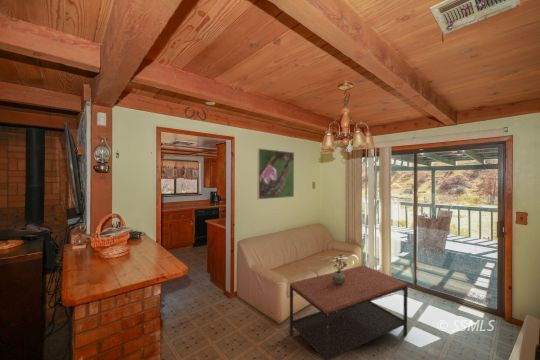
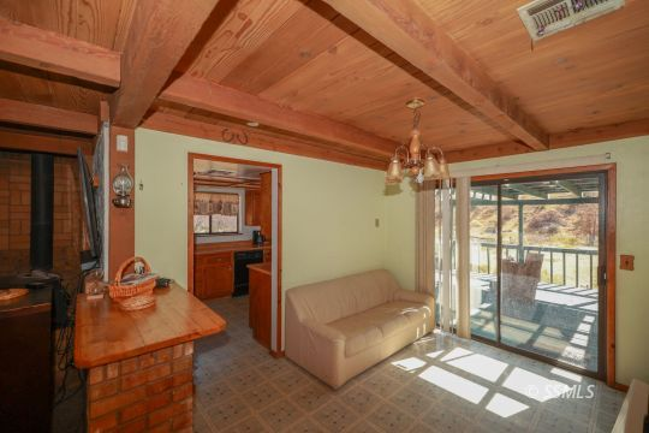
- potted plant [332,253,349,285]
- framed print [257,147,295,200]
- coffee table [289,264,409,360]
